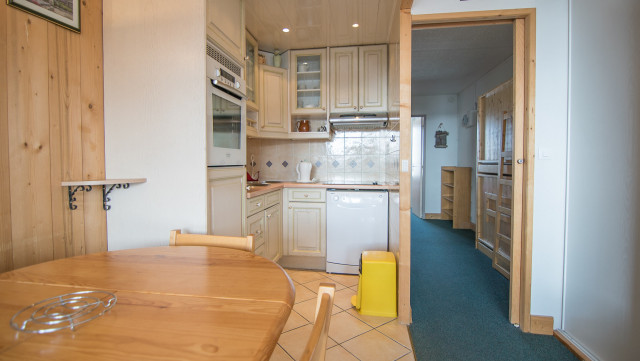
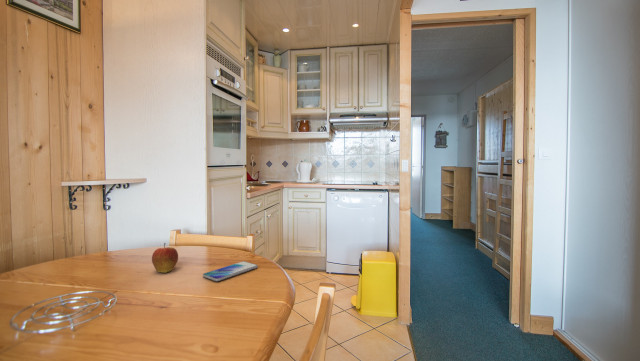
+ smartphone [202,260,259,282]
+ fruit [151,242,179,274]
